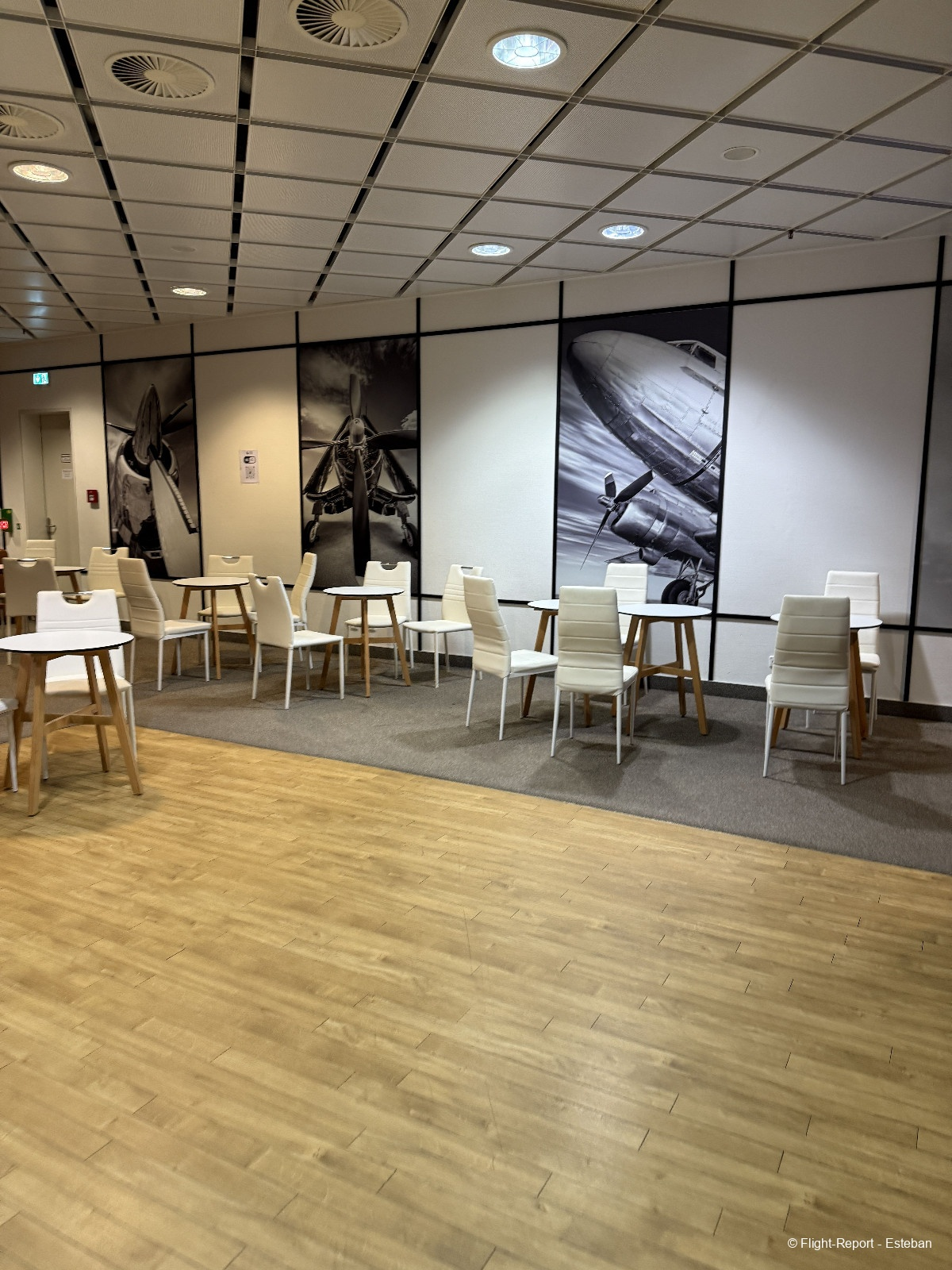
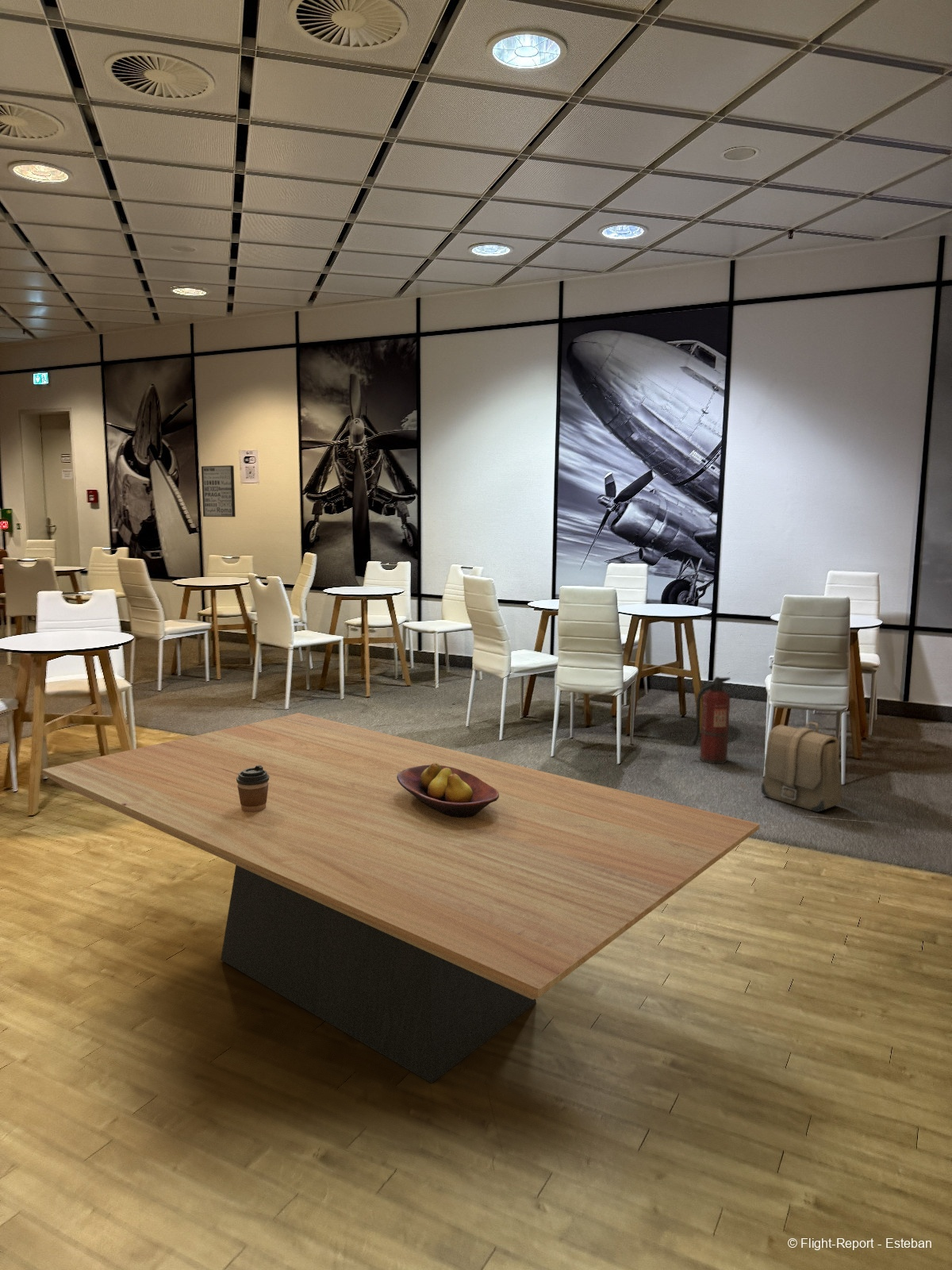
+ backpack [760,722,843,813]
+ coffee cup [236,765,269,812]
+ fire extinguisher [689,676,733,764]
+ wall art [201,464,236,518]
+ dining table [41,712,760,1084]
+ fruit bowl [397,763,499,818]
